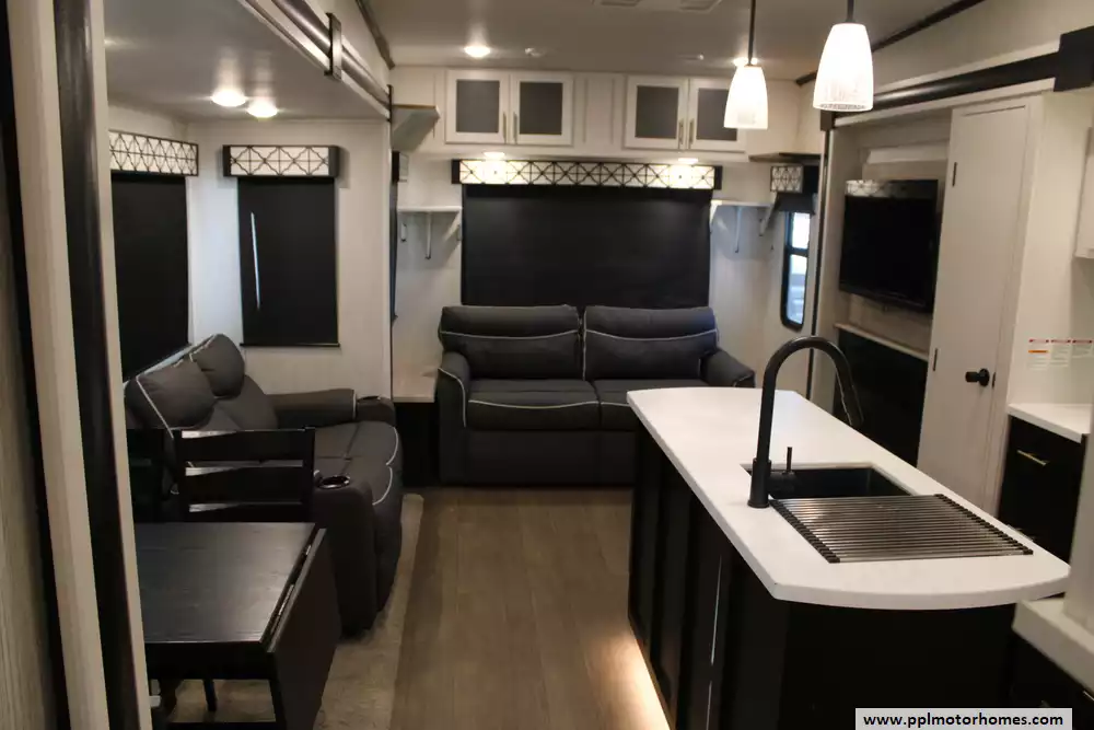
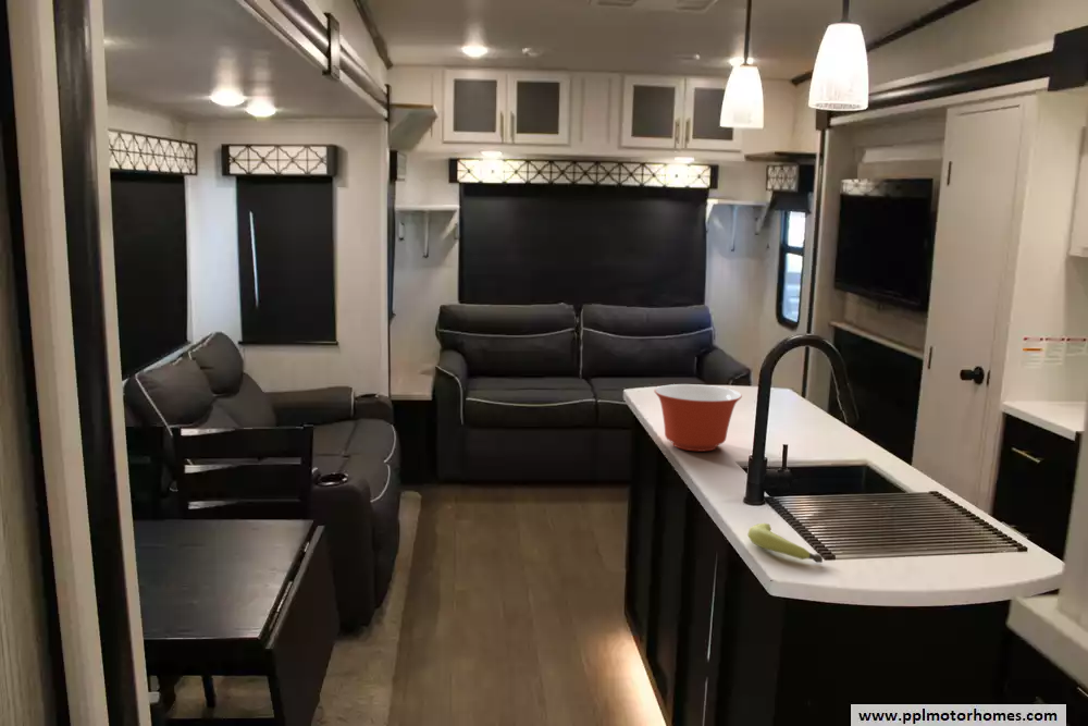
+ mixing bowl [653,383,743,453]
+ banana [746,522,824,564]
